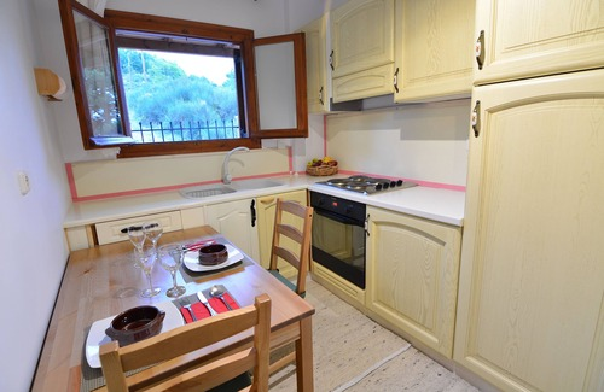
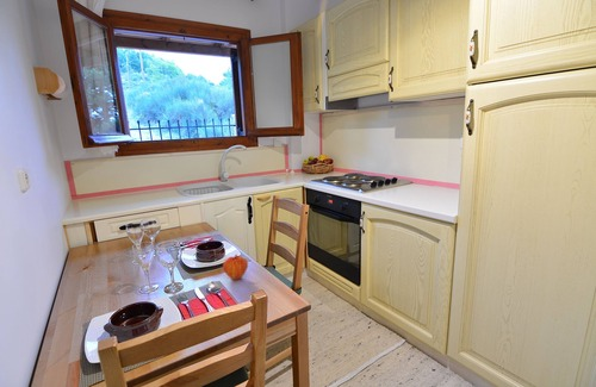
+ fruit [222,254,249,281]
